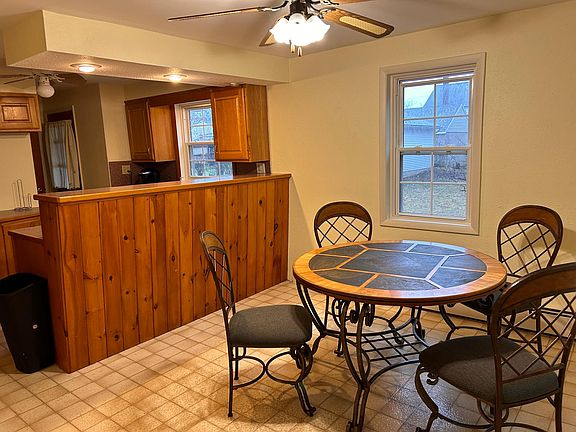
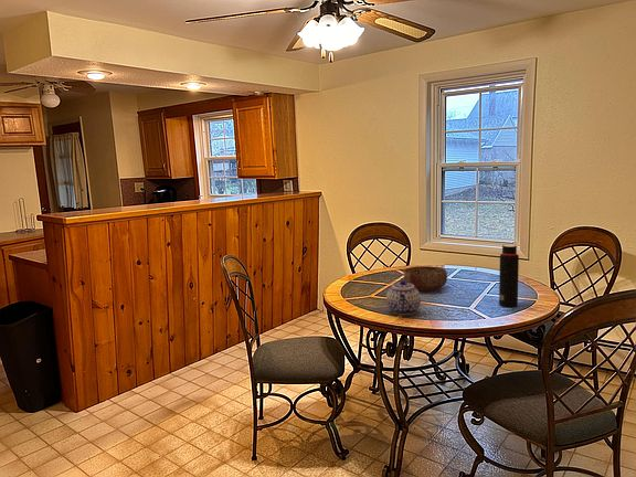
+ bowl [403,265,448,292]
+ teapot [385,278,422,316]
+ water bottle [498,244,520,308]
